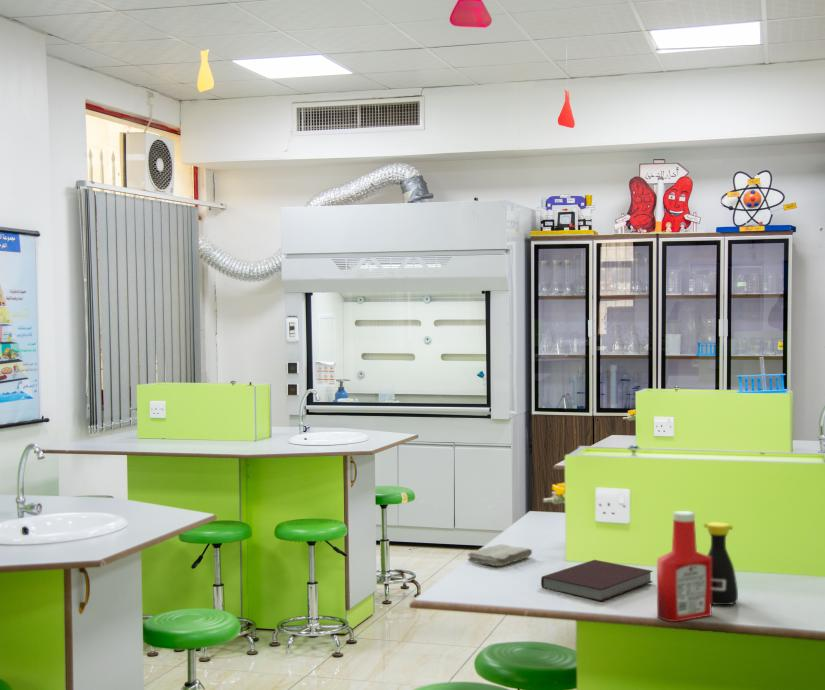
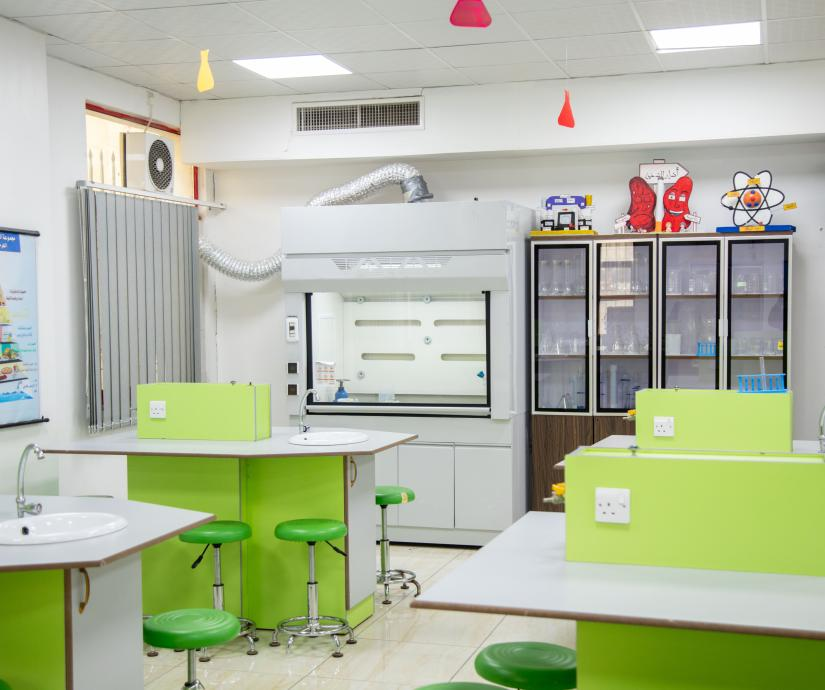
- soap bottle [656,510,712,623]
- washcloth [467,543,533,567]
- notebook [540,559,654,602]
- bottle [703,521,739,606]
